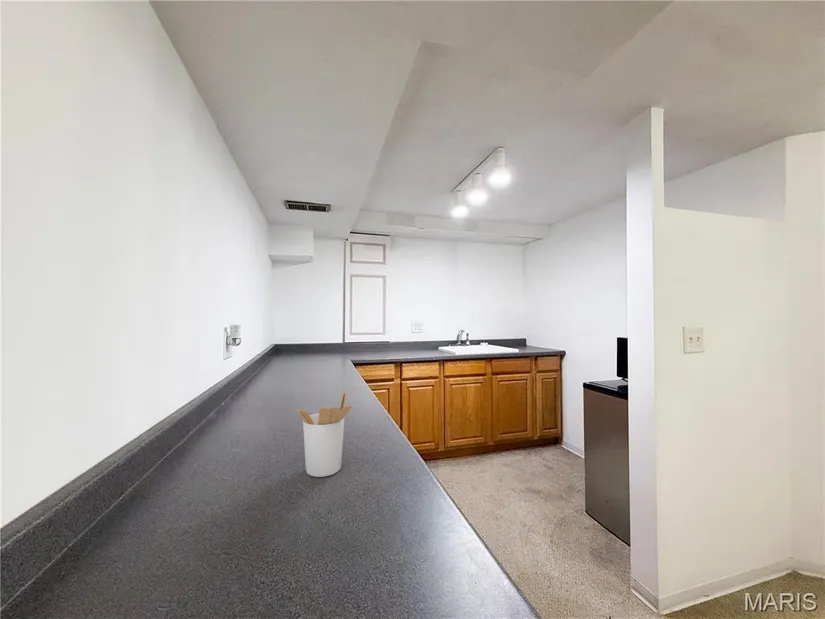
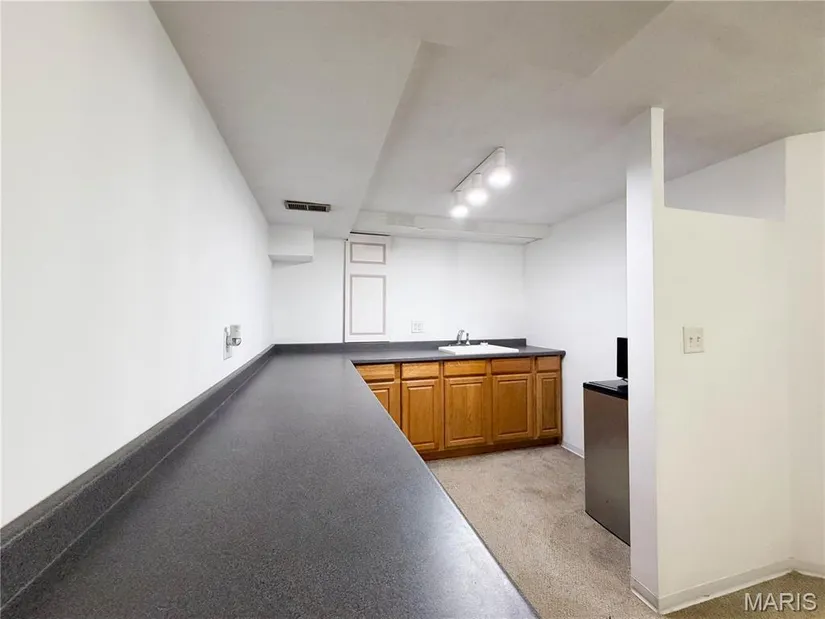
- utensil holder [295,391,353,478]
